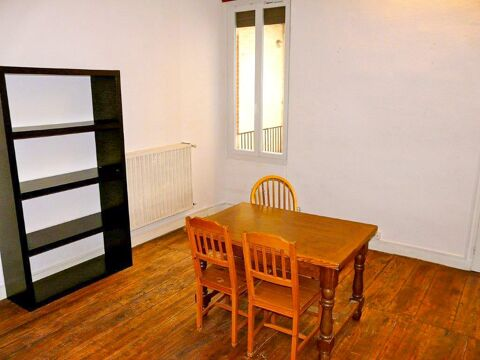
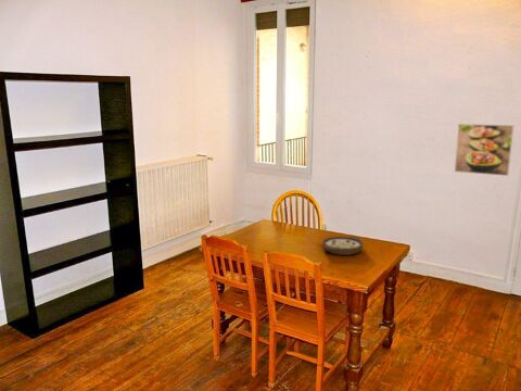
+ bowl [321,236,365,256]
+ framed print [454,123,514,177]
